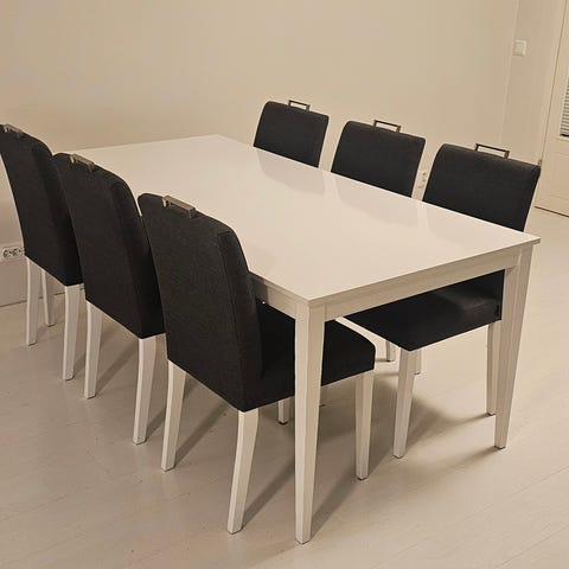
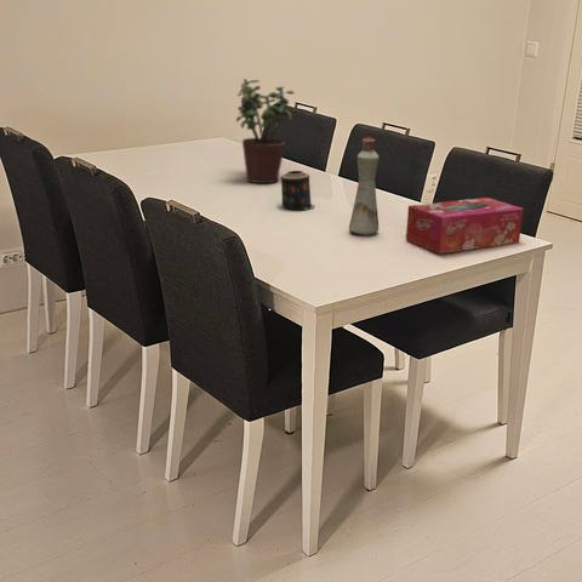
+ tissue box [405,196,524,255]
+ potted plant [235,78,296,184]
+ bottle [348,136,380,236]
+ candle [280,170,316,211]
